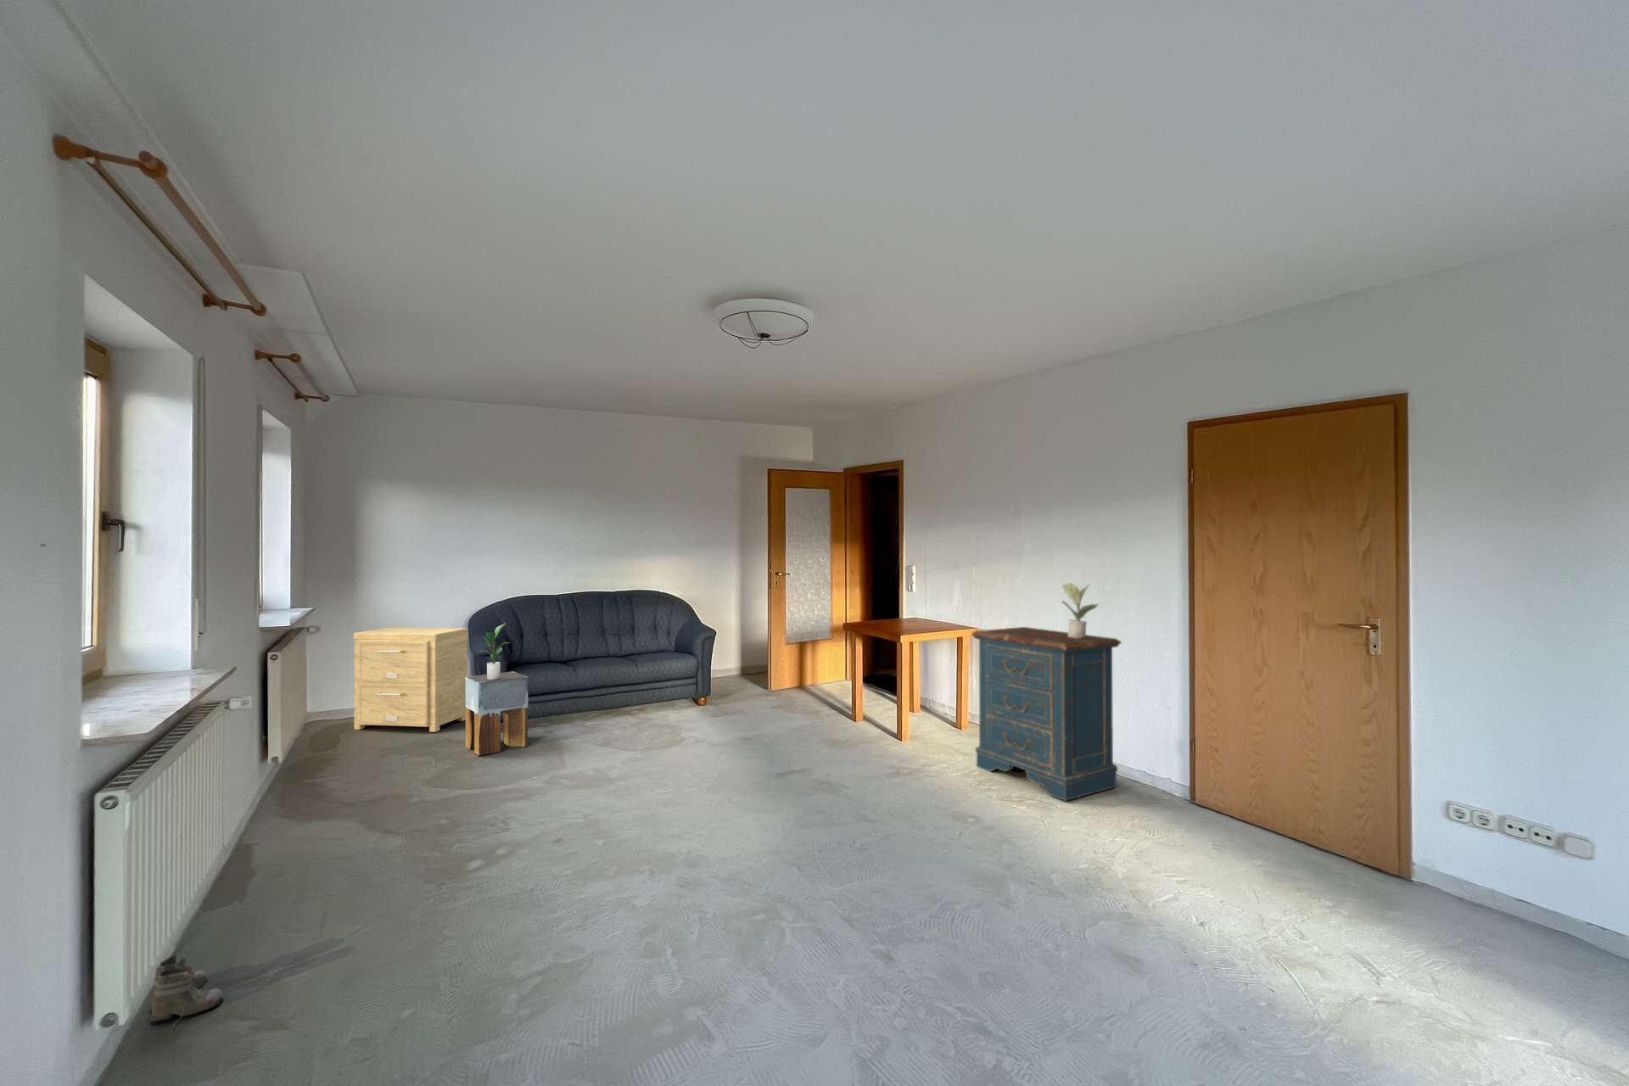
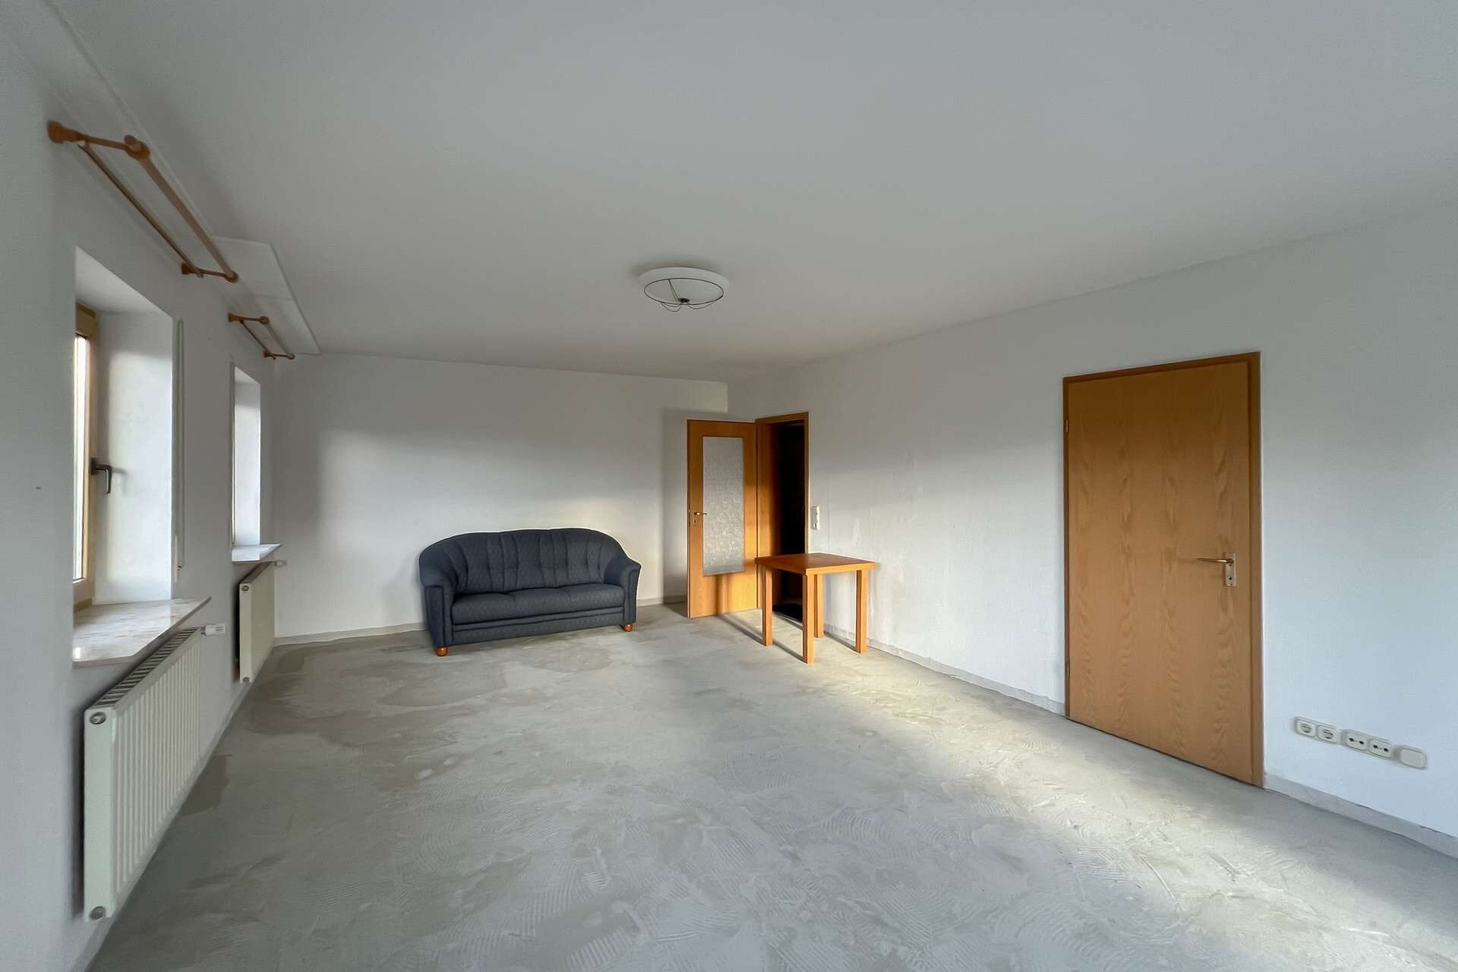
- potted plant [479,623,511,680]
- dresser [971,627,1122,801]
- side table [353,627,469,733]
- potted plant [1061,582,1099,638]
- boots [149,954,224,1028]
- stool [464,670,530,756]
